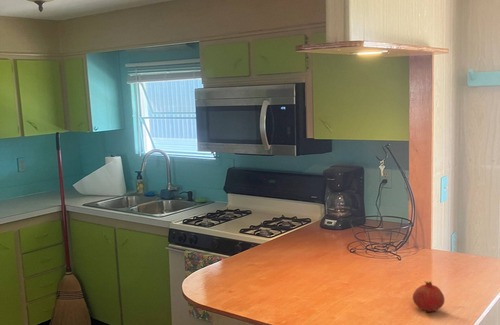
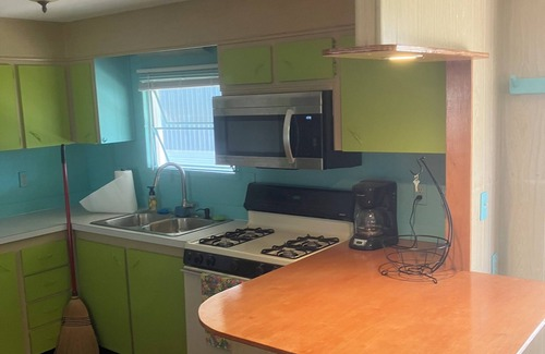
- fruit [412,280,445,313]
